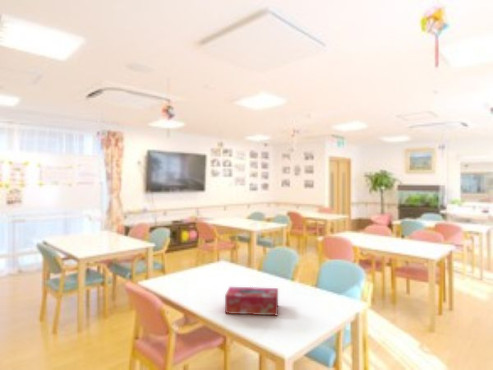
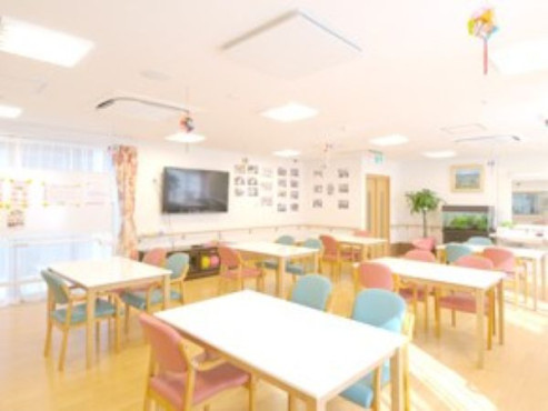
- tissue box [224,286,279,317]
